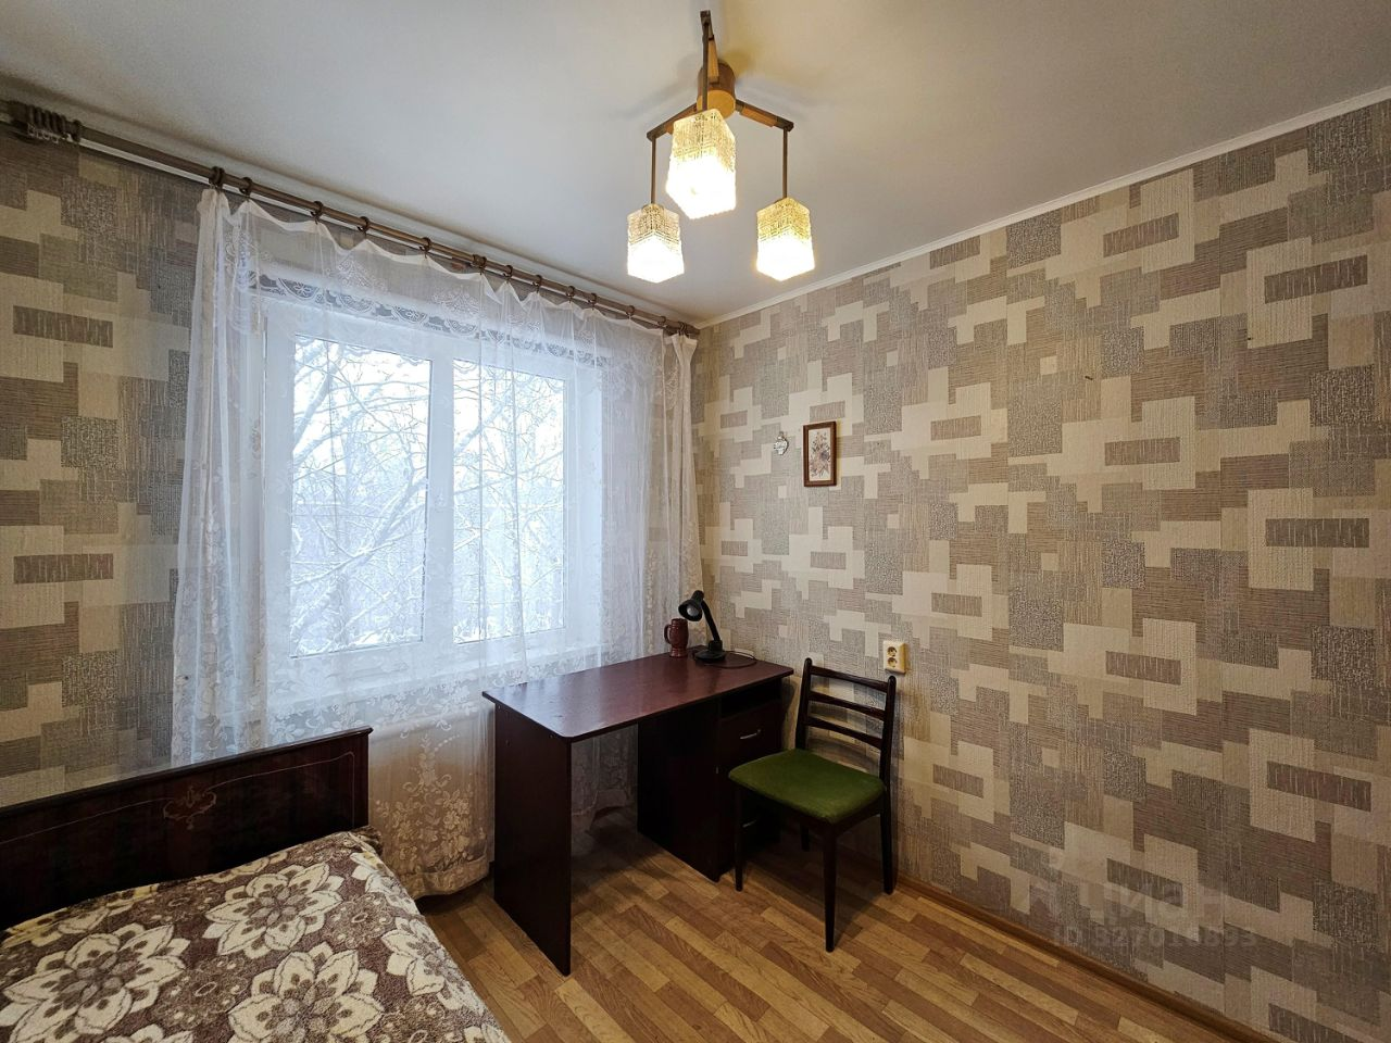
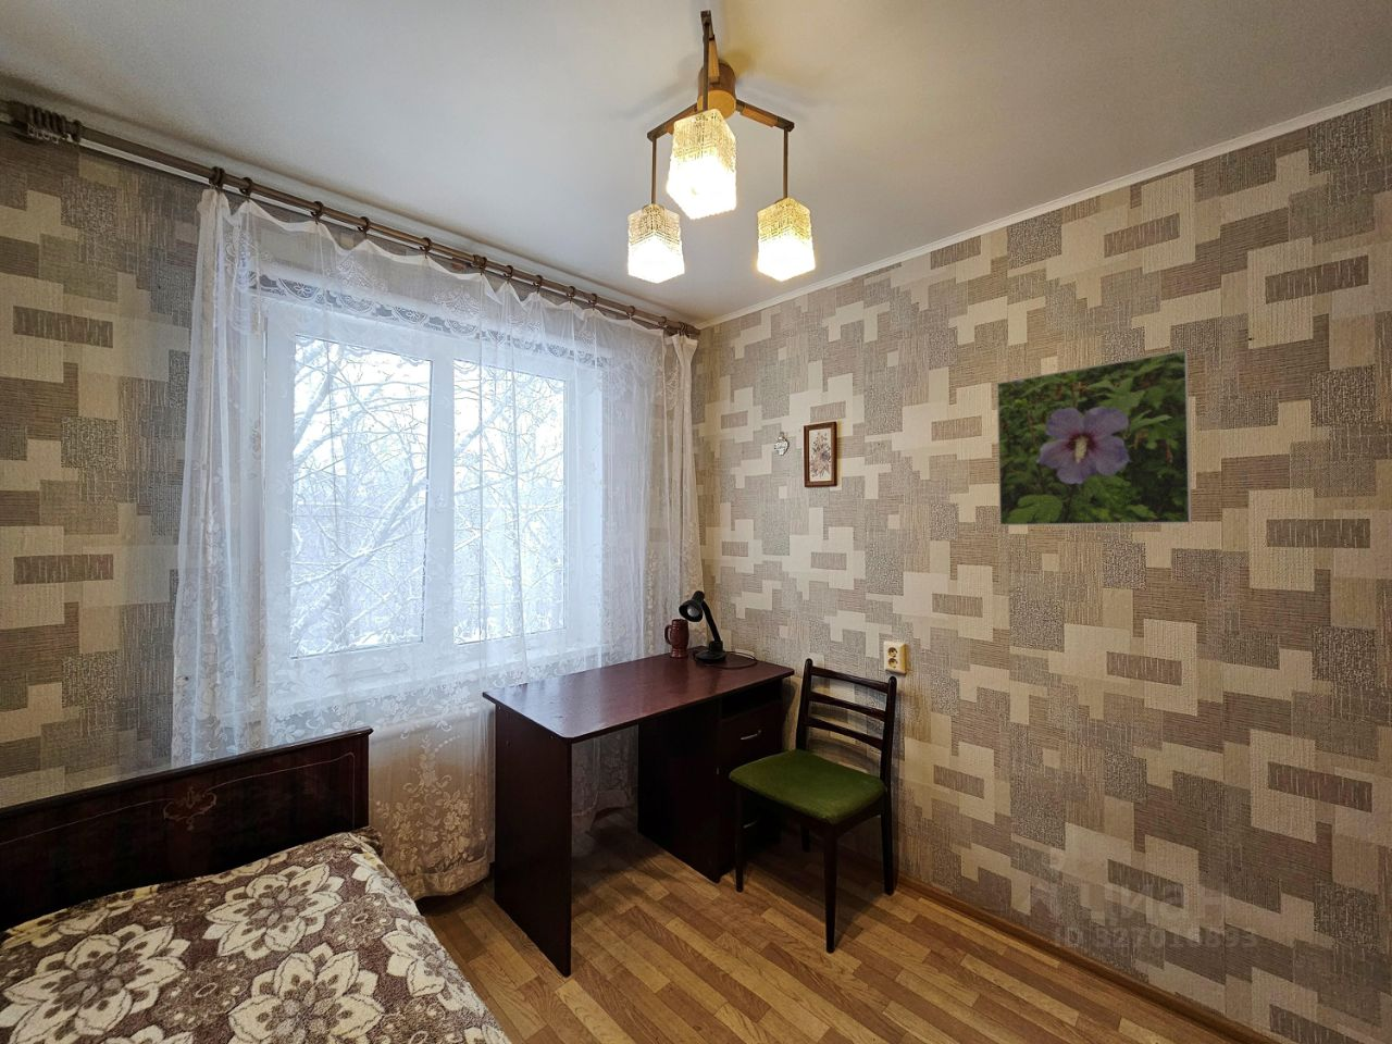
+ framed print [996,348,1191,526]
